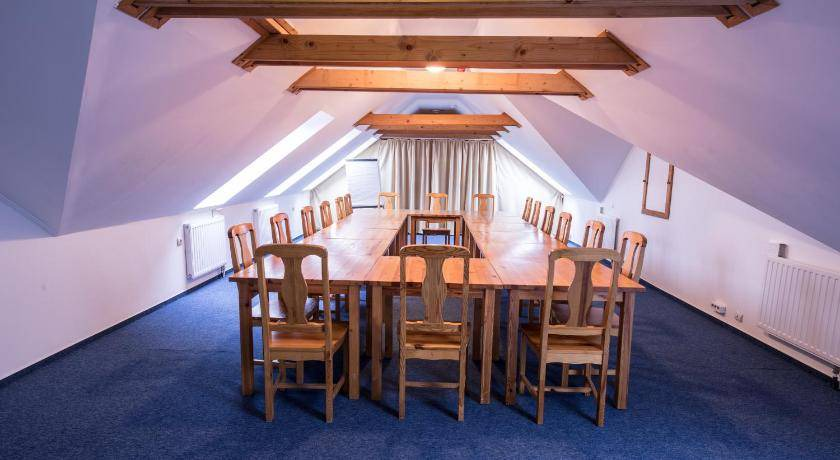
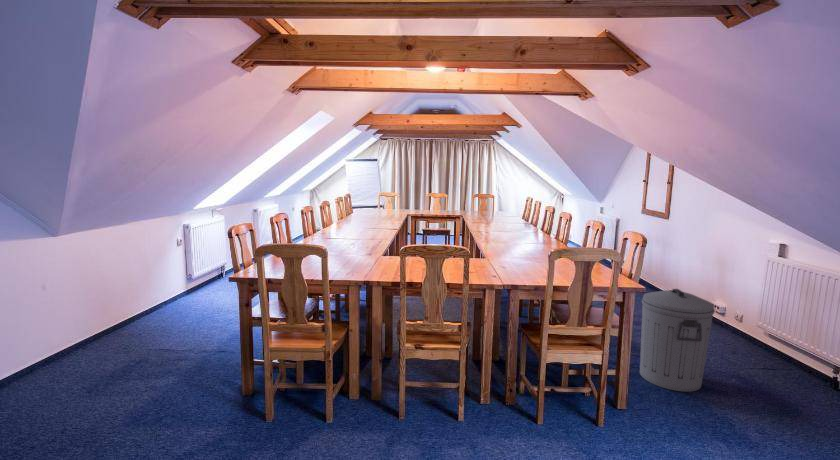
+ trash can [639,288,716,393]
